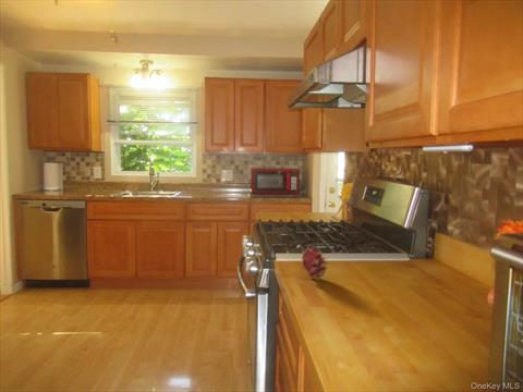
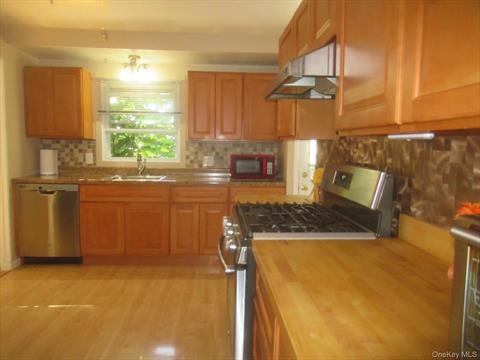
- fruit [301,241,329,280]
